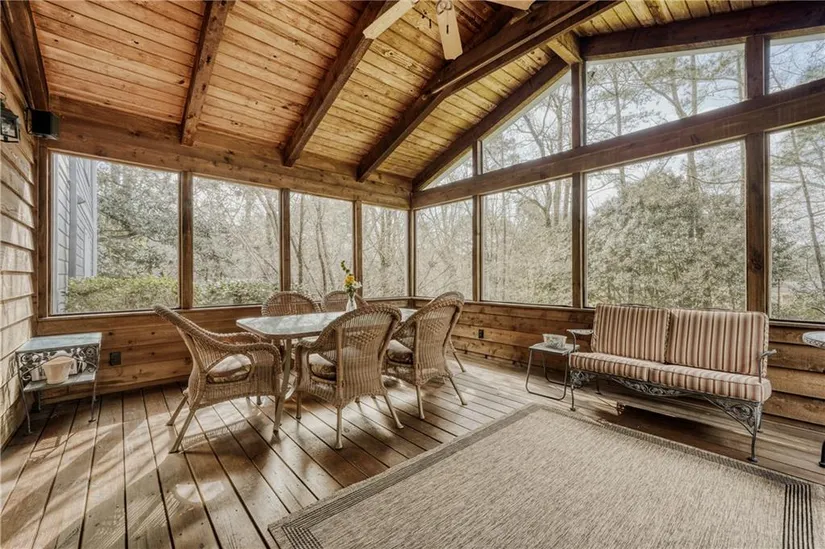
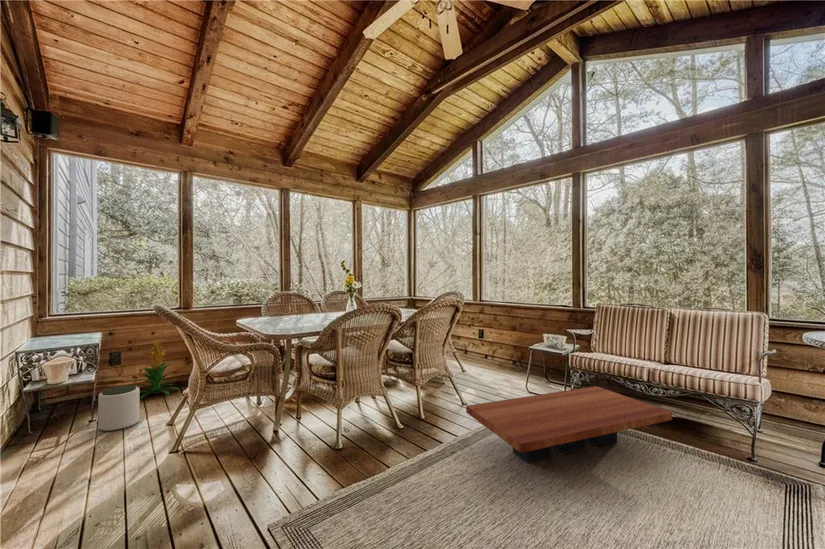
+ coffee table [465,385,673,464]
+ plant pot [97,385,141,432]
+ indoor plant [132,338,180,399]
